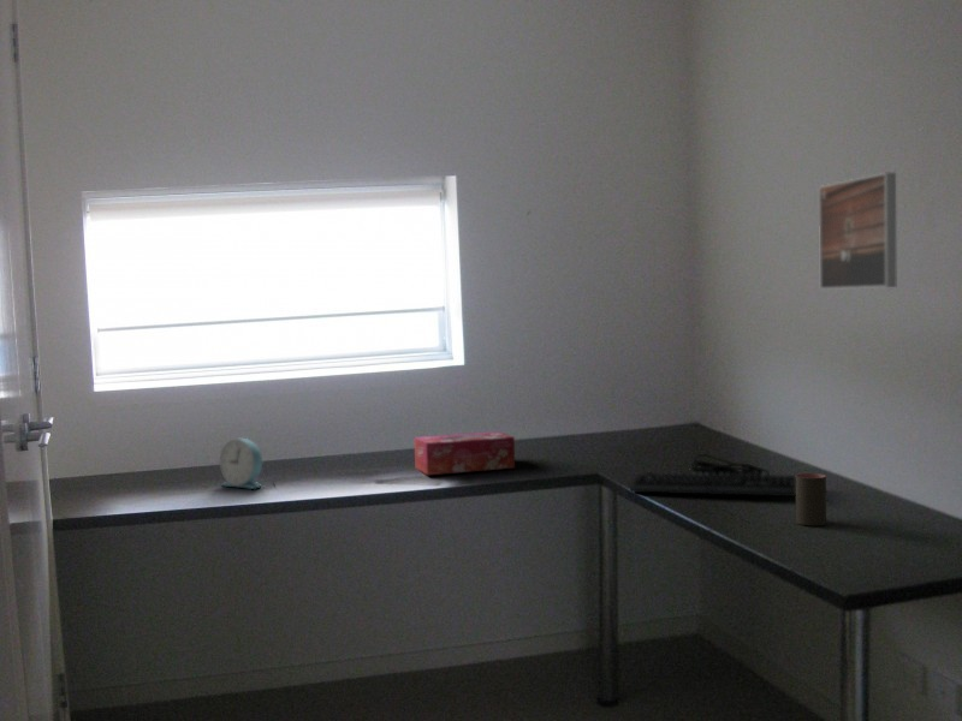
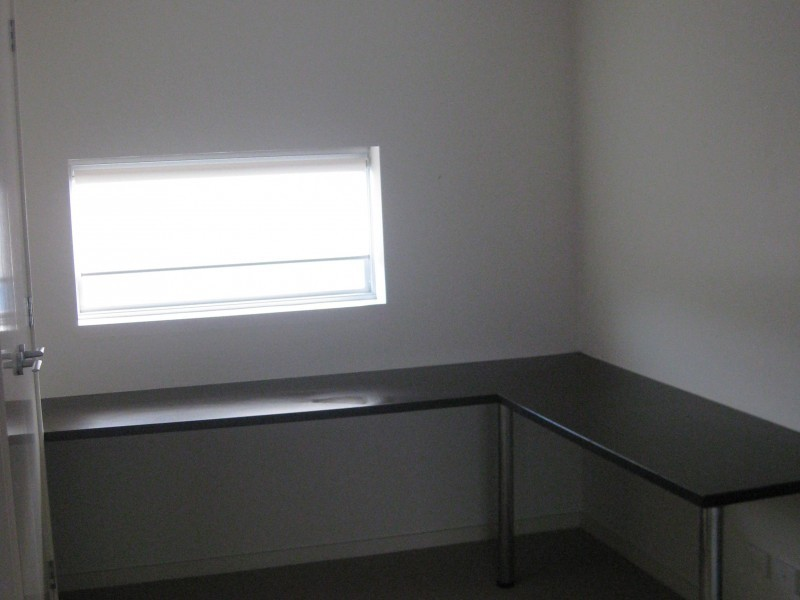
- tissue box [414,430,516,476]
- alarm clock [219,437,263,490]
- keyboard [629,453,796,497]
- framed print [818,172,897,291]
- cup [794,472,827,526]
